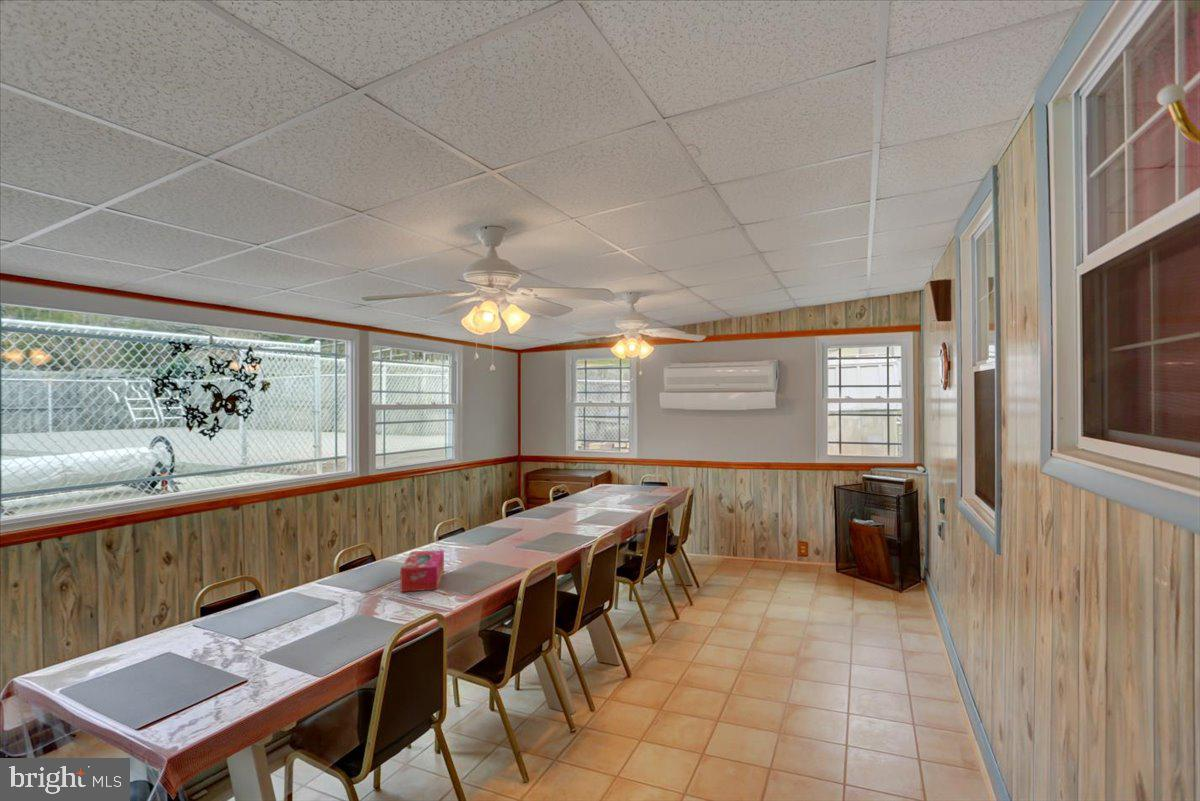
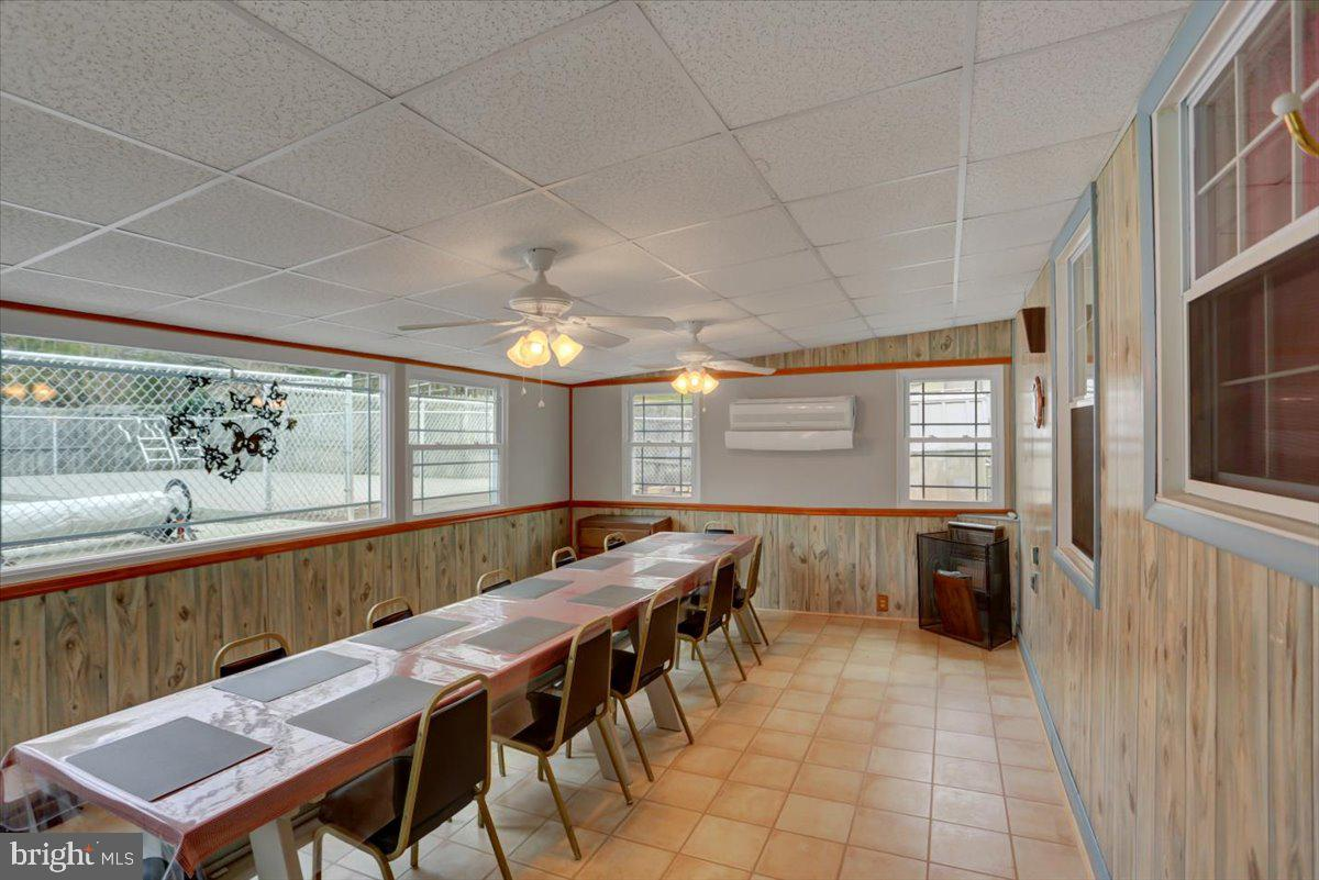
- tissue box [400,549,445,593]
